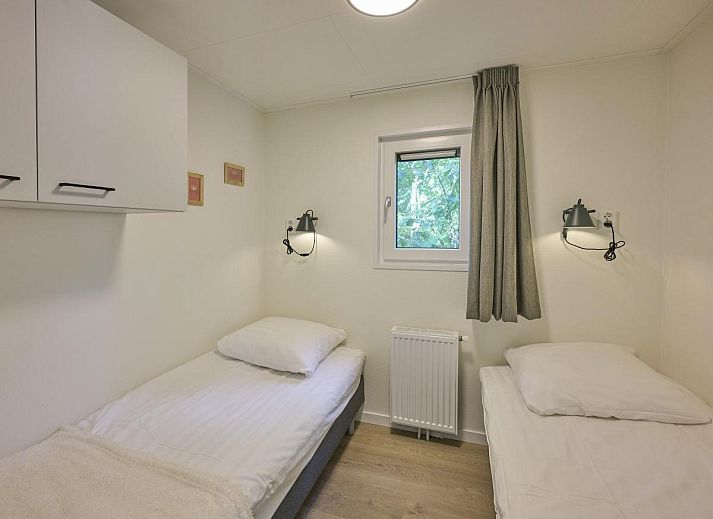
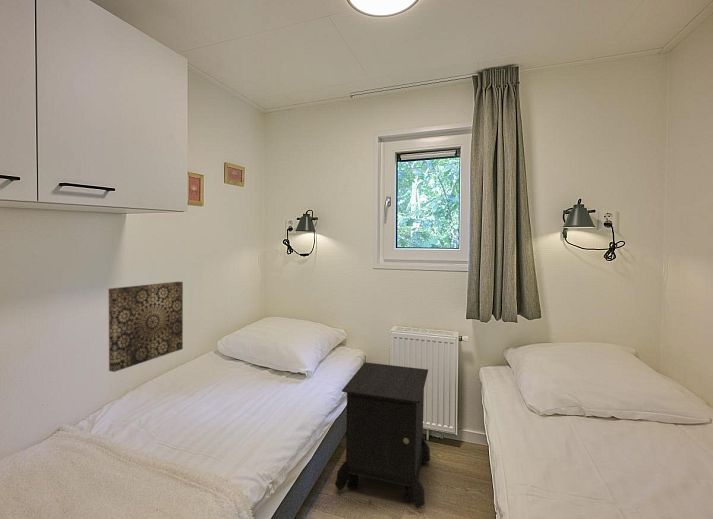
+ nightstand [334,361,431,509]
+ wall art [107,281,184,373]
